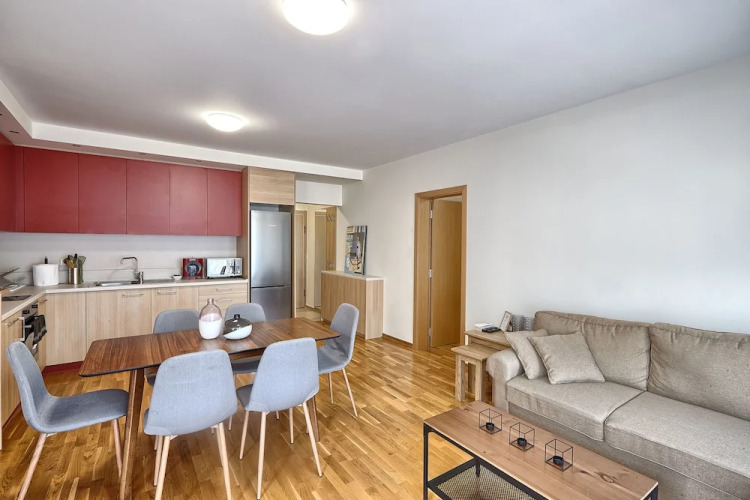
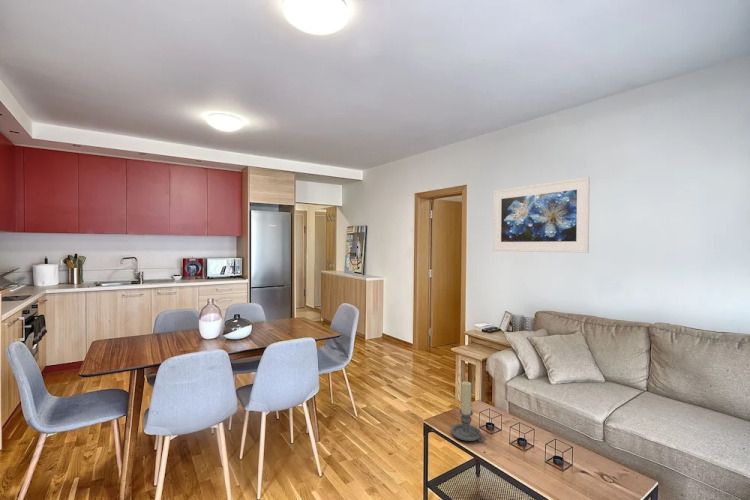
+ candle holder [450,380,486,443]
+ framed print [492,176,591,254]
